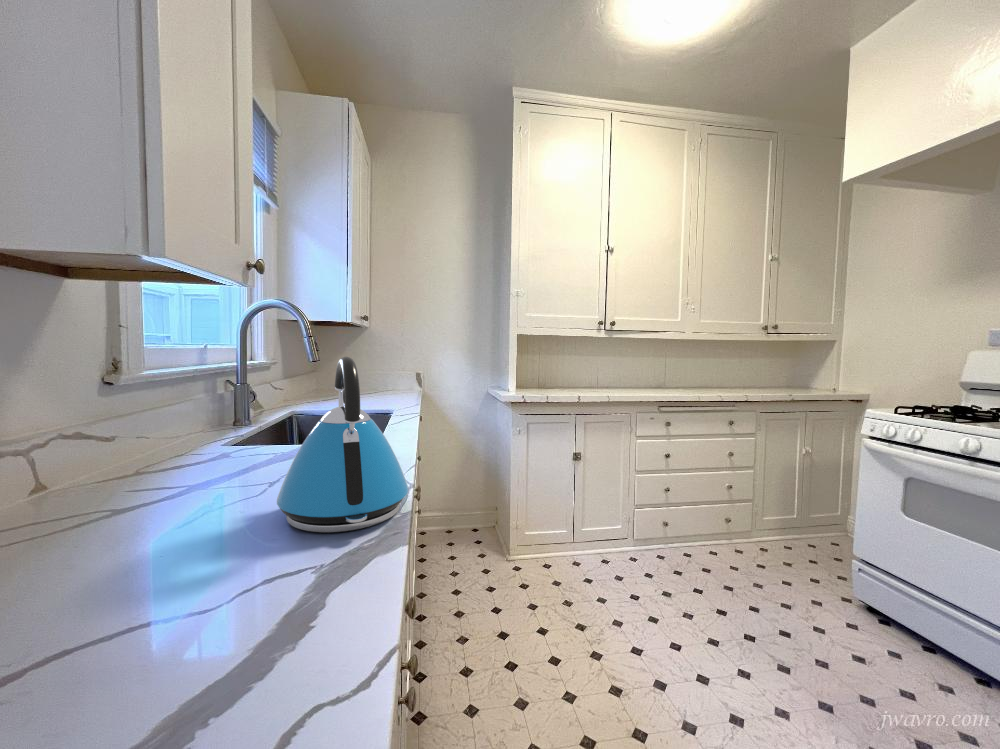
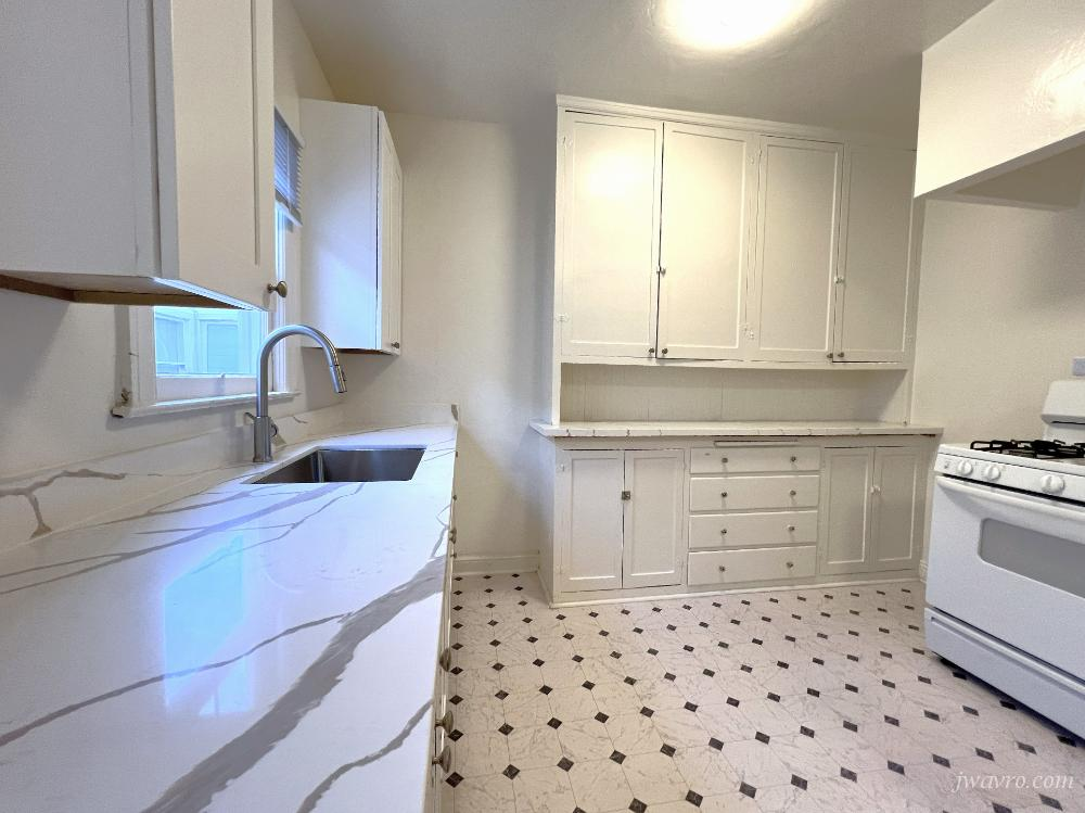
- kettle [276,356,410,533]
